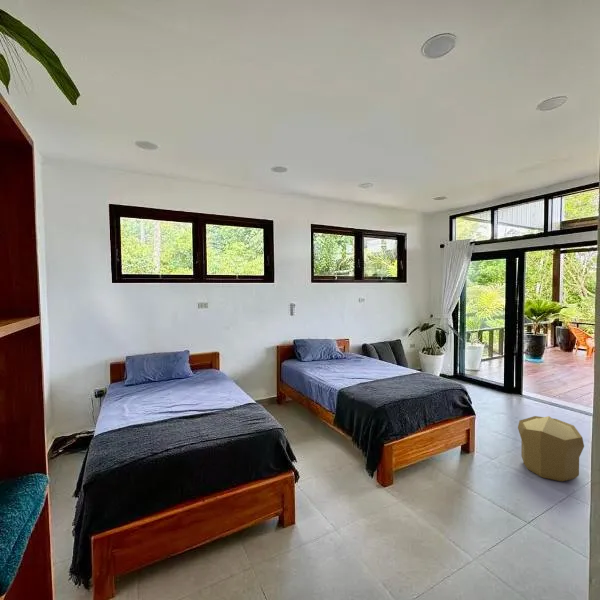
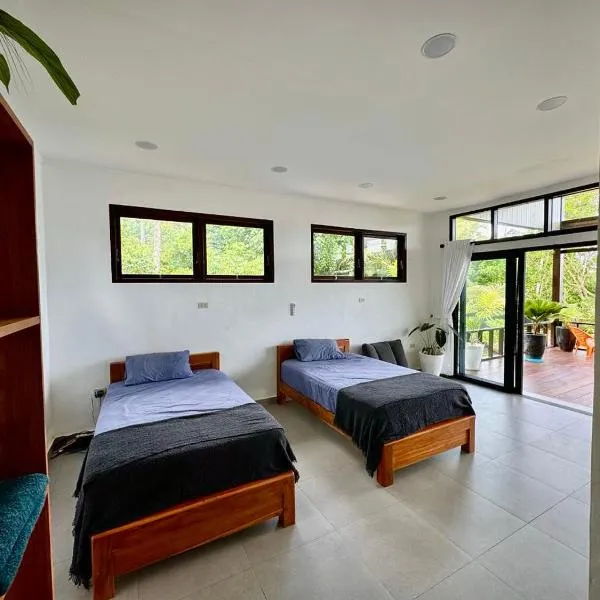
- pouf [517,415,585,482]
